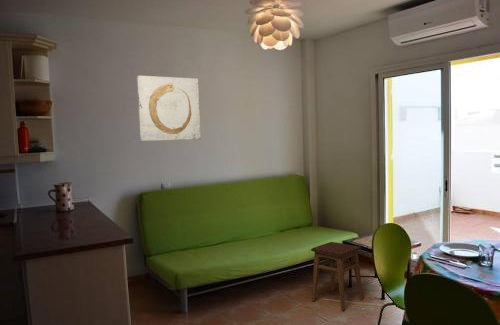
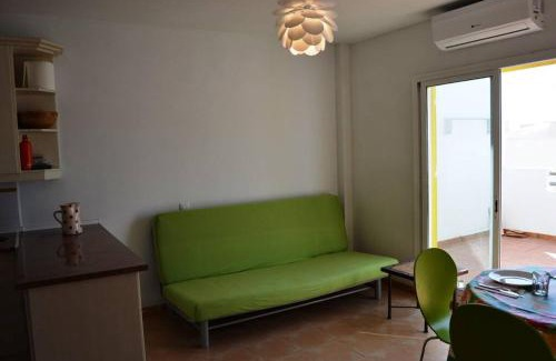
- wall art [136,74,202,142]
- stool [310,241,364,311]
